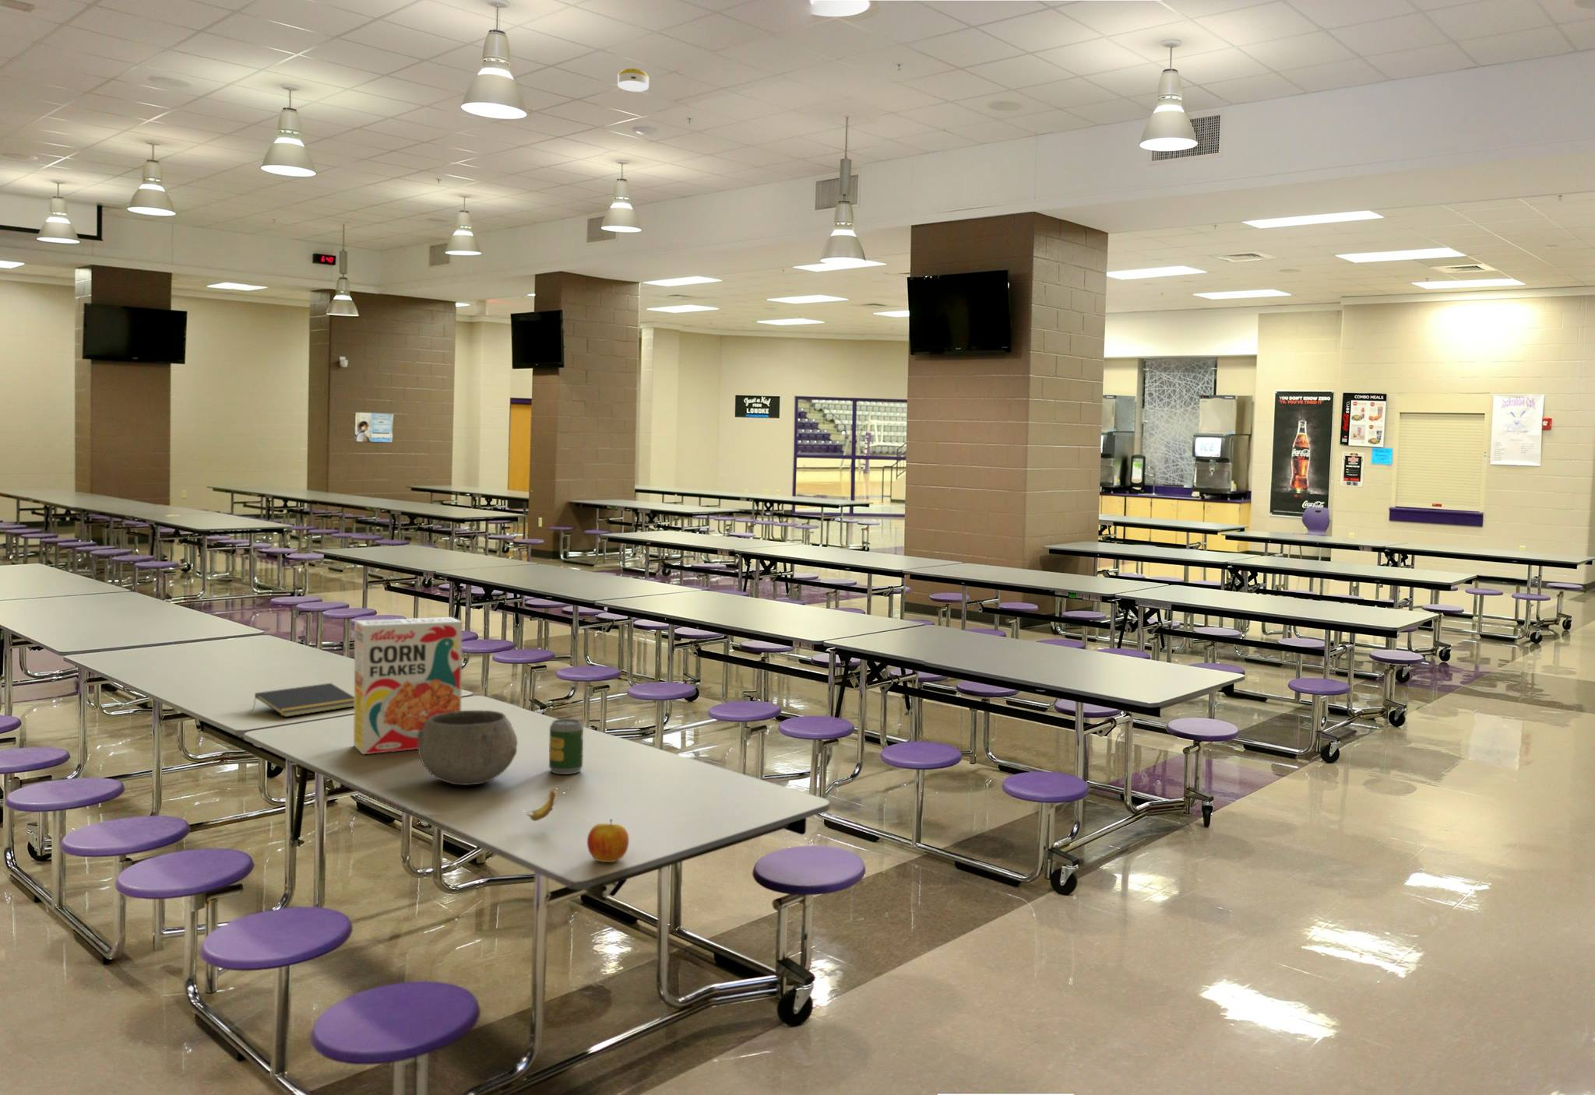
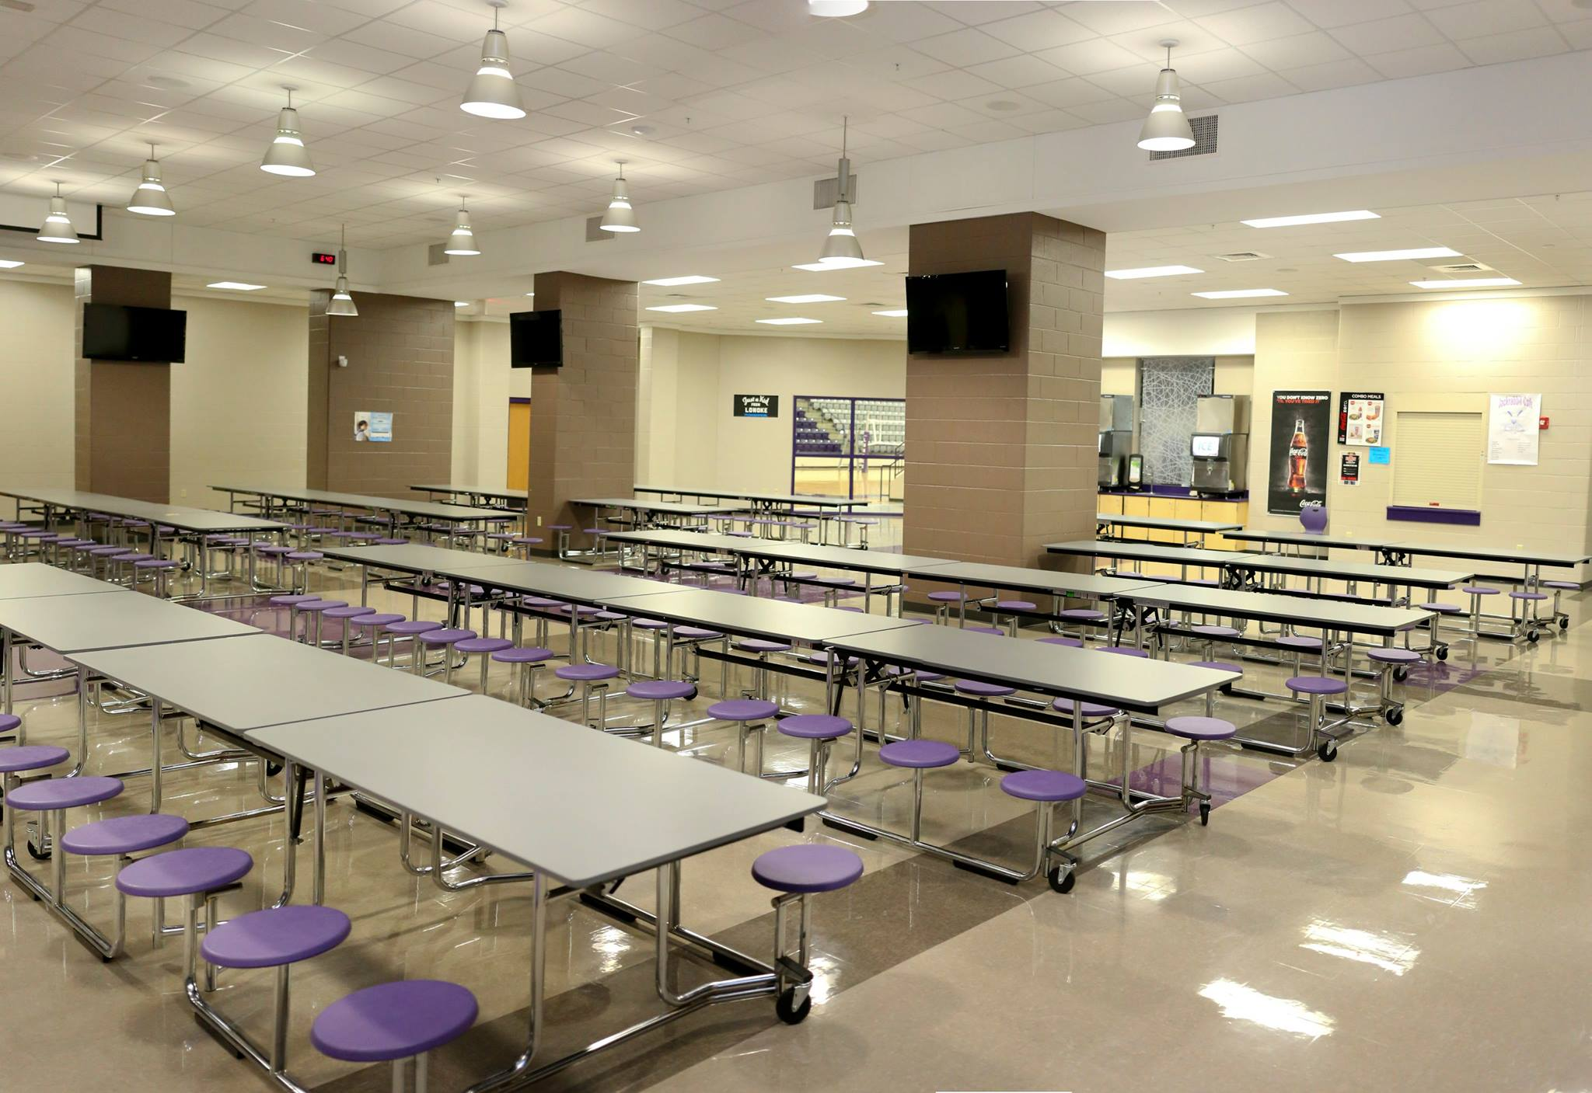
- banana [526,789,567,821]
- bowl [417,710,519,786]
- smoke detector [617,68,650,92]
- notepad [252,682,354,717]
- apple [587,819,629,864]
- cereal box [353,617,463,755]
- soda can [548,717,584,775]
